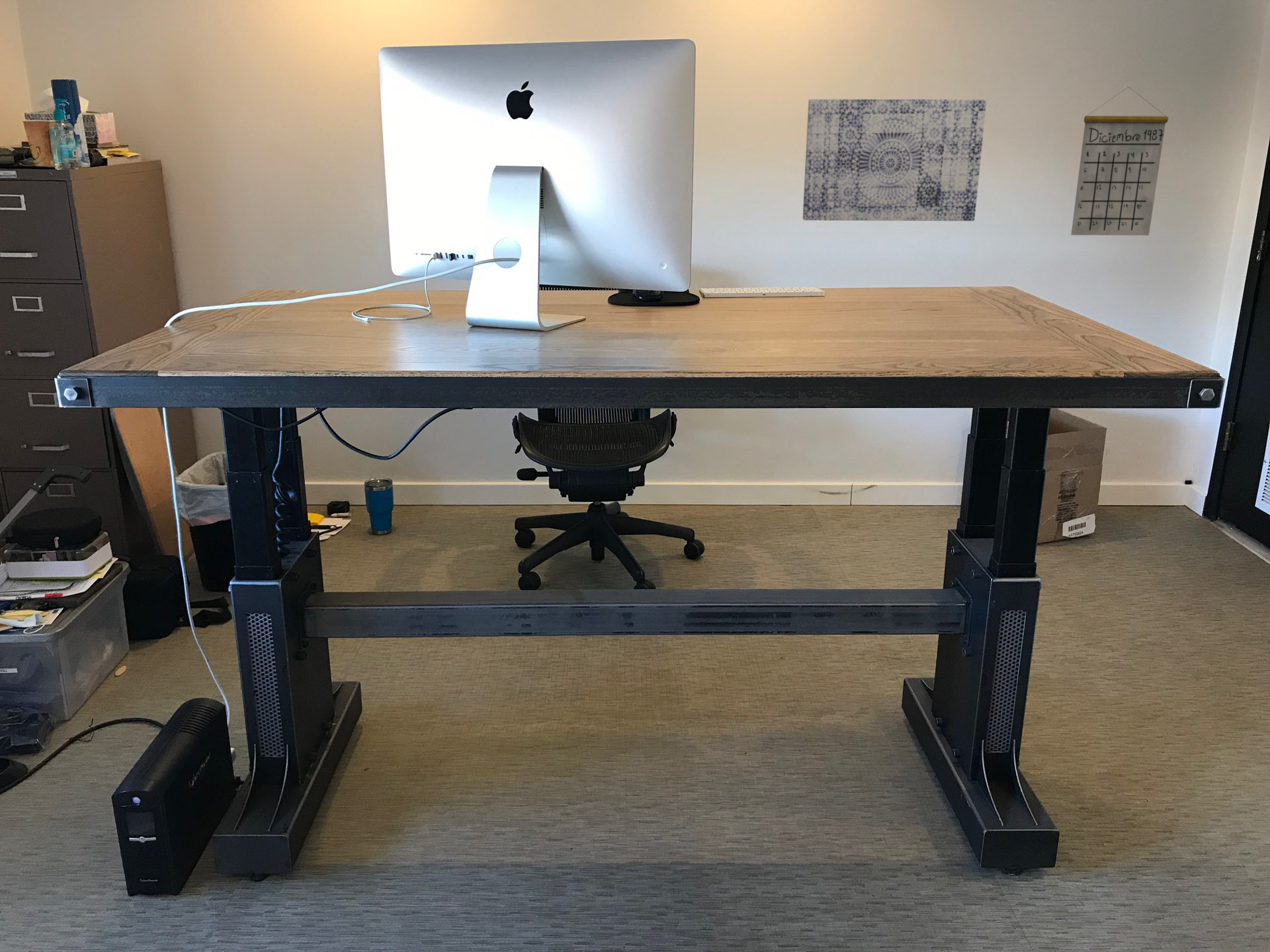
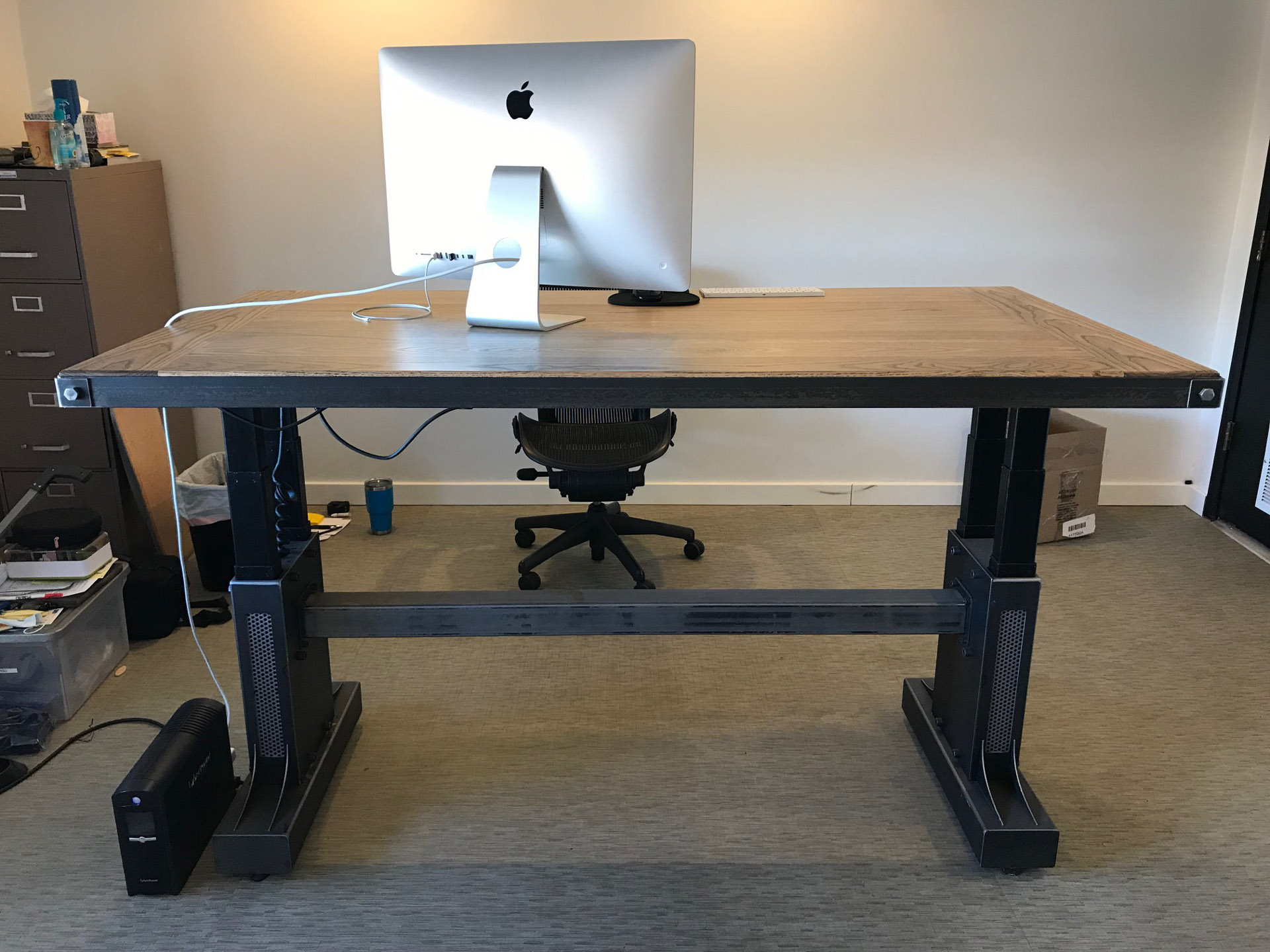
- calendar [1070,86,1169,236]
- wall art [802,99,987,221]
